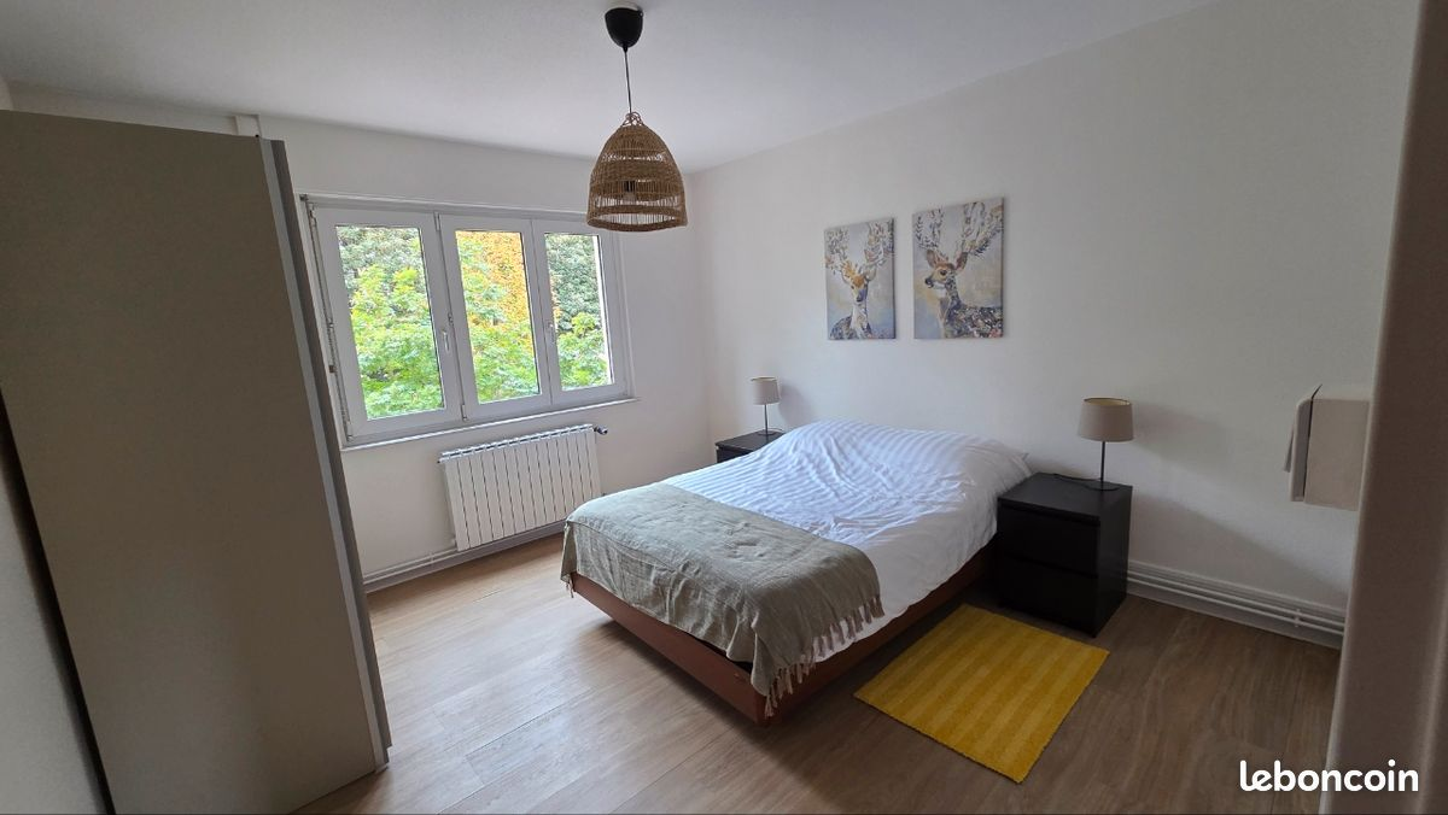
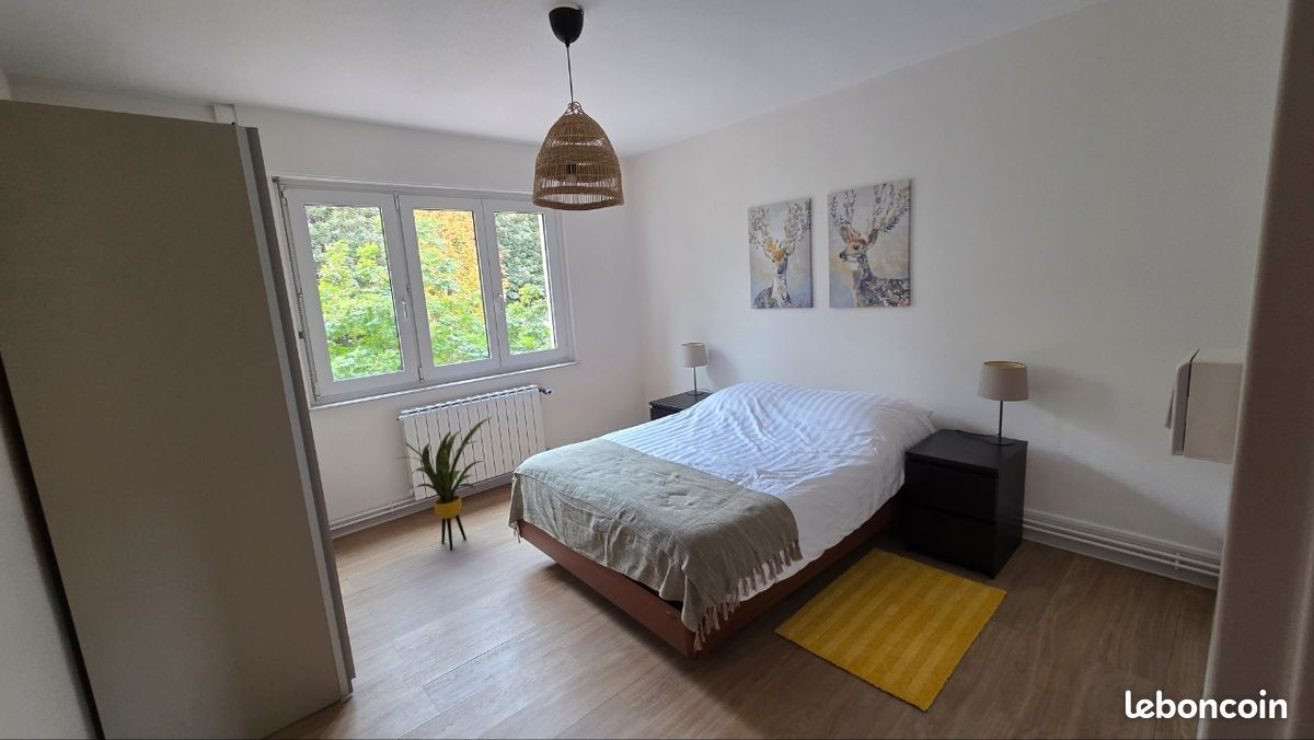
+ house plant [392,416,493,551]
